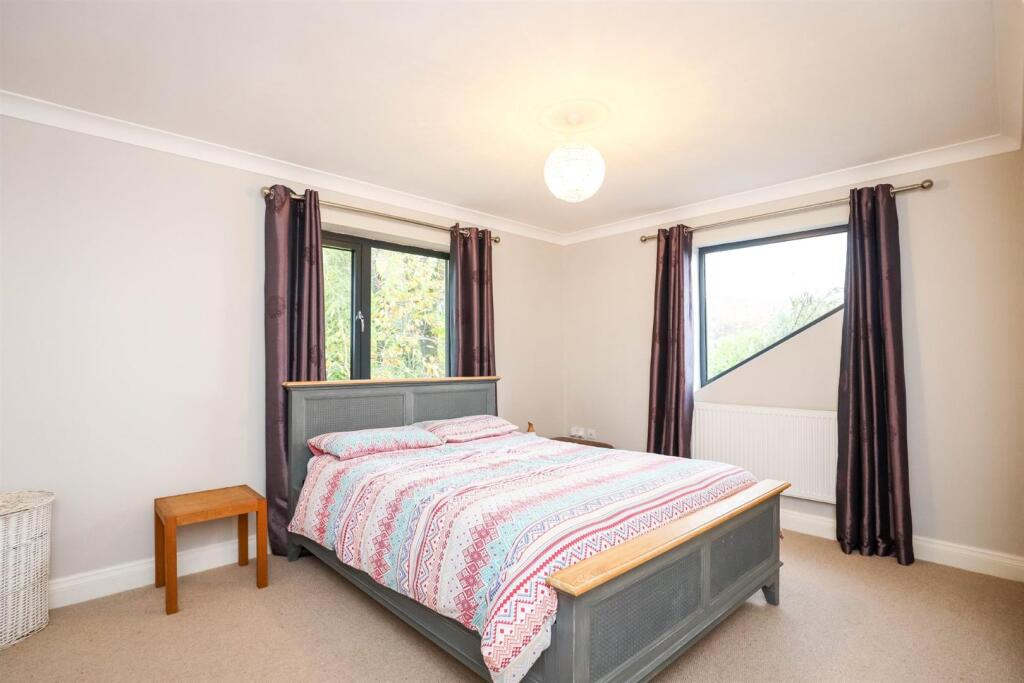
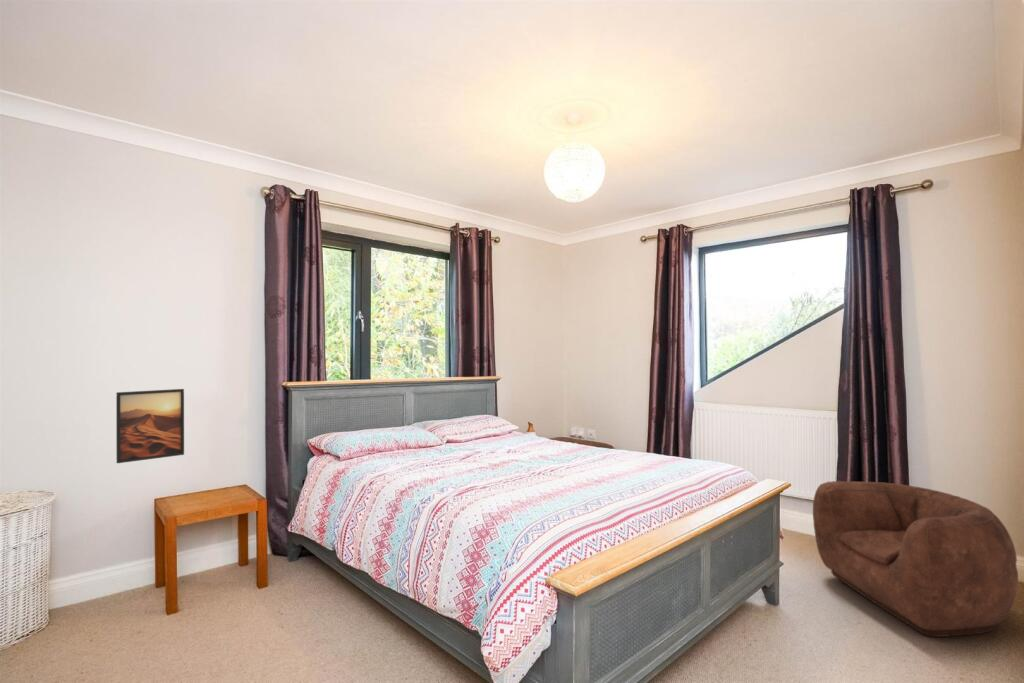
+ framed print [115,388,185,464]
+ armchair [812,480,1019,638]
